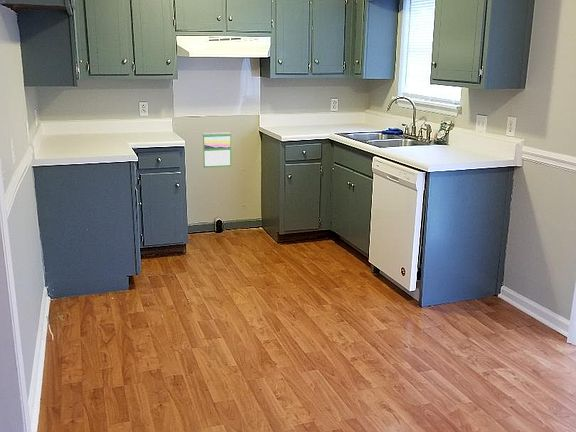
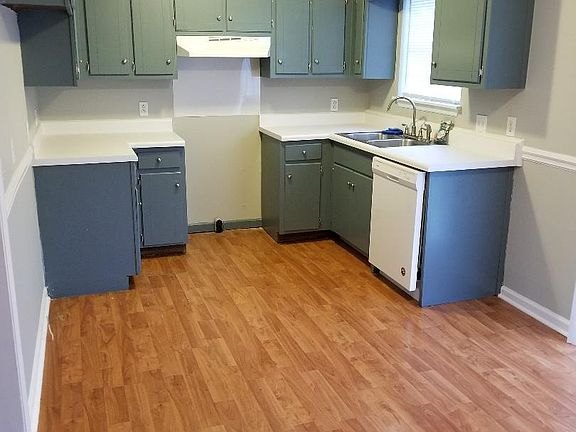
- calendar [202,131,232,169]
